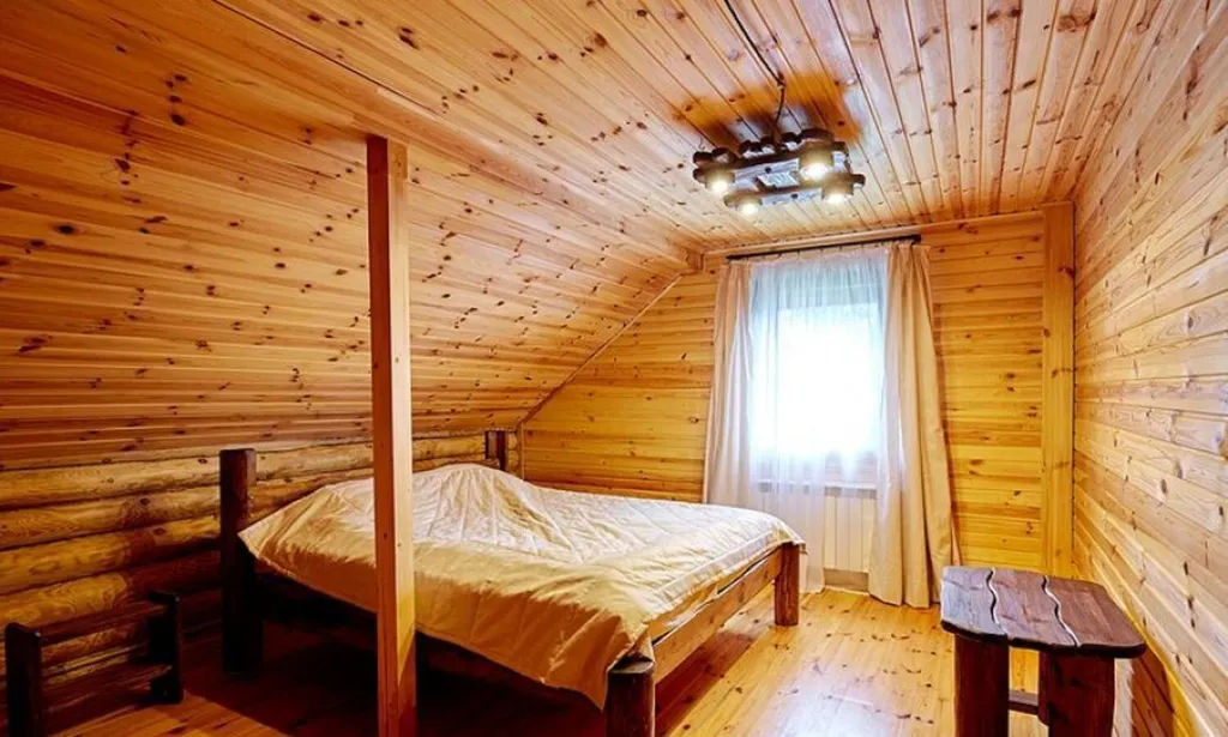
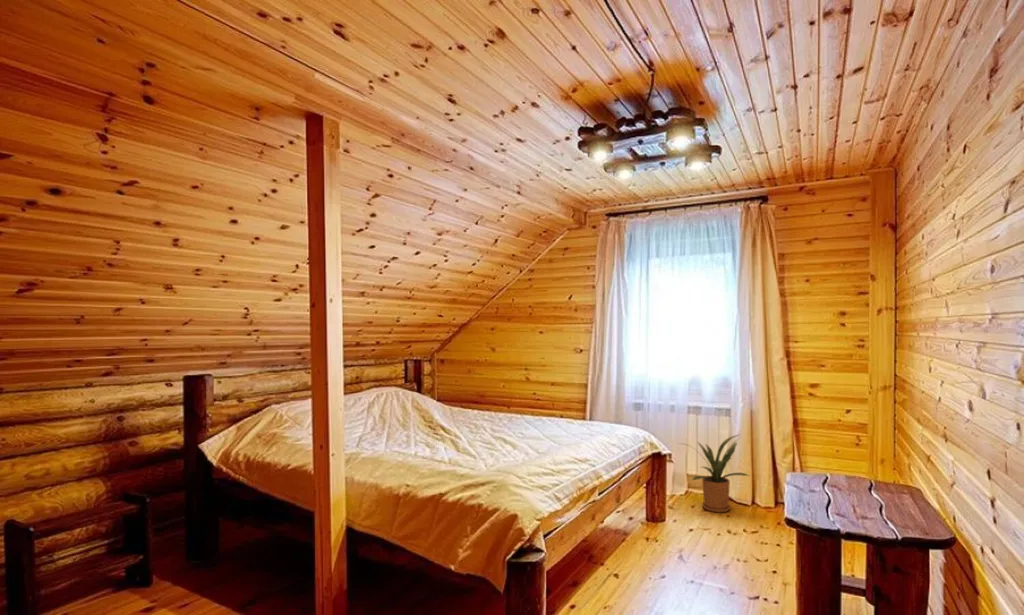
+ house plant [677,434,752,514]
